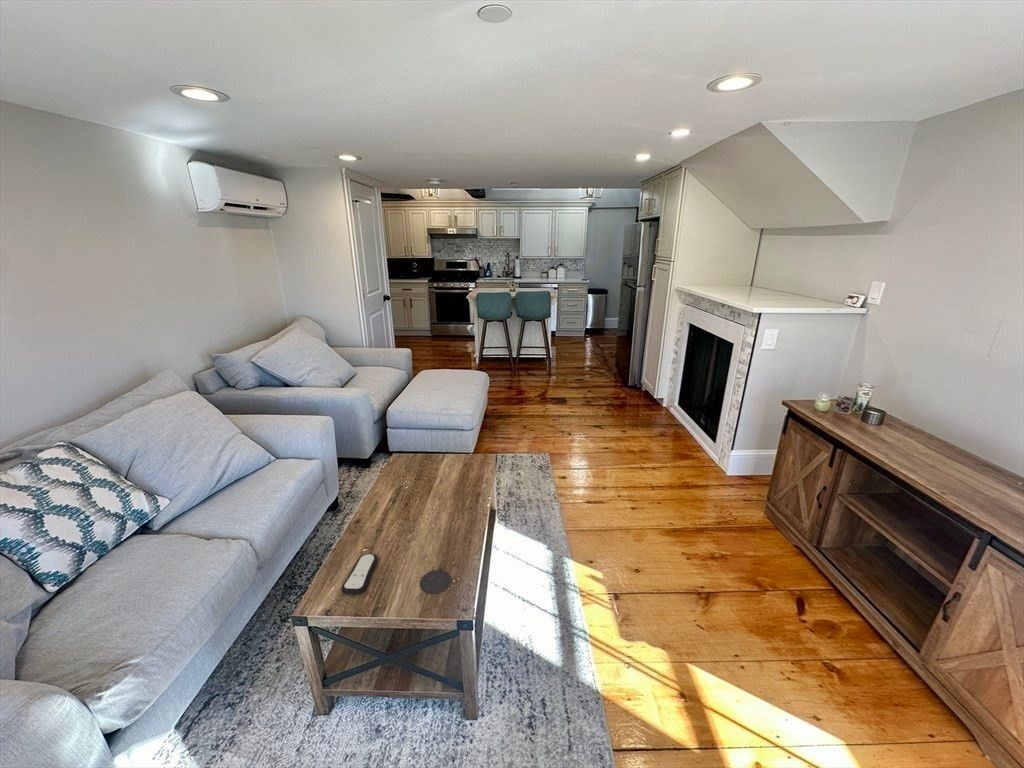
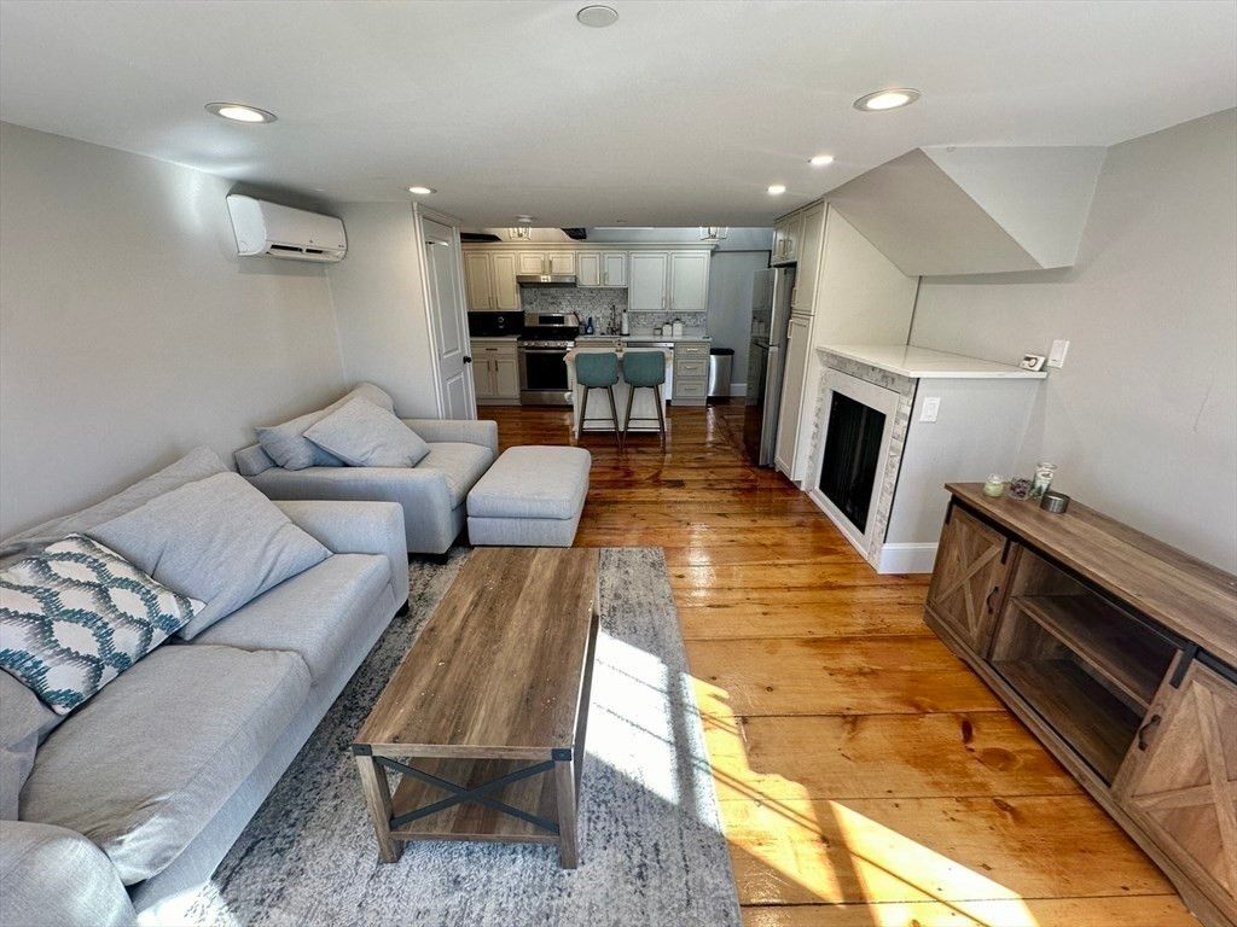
- coaster [419,569,452,595]
- remote control [340,553,379,595]
